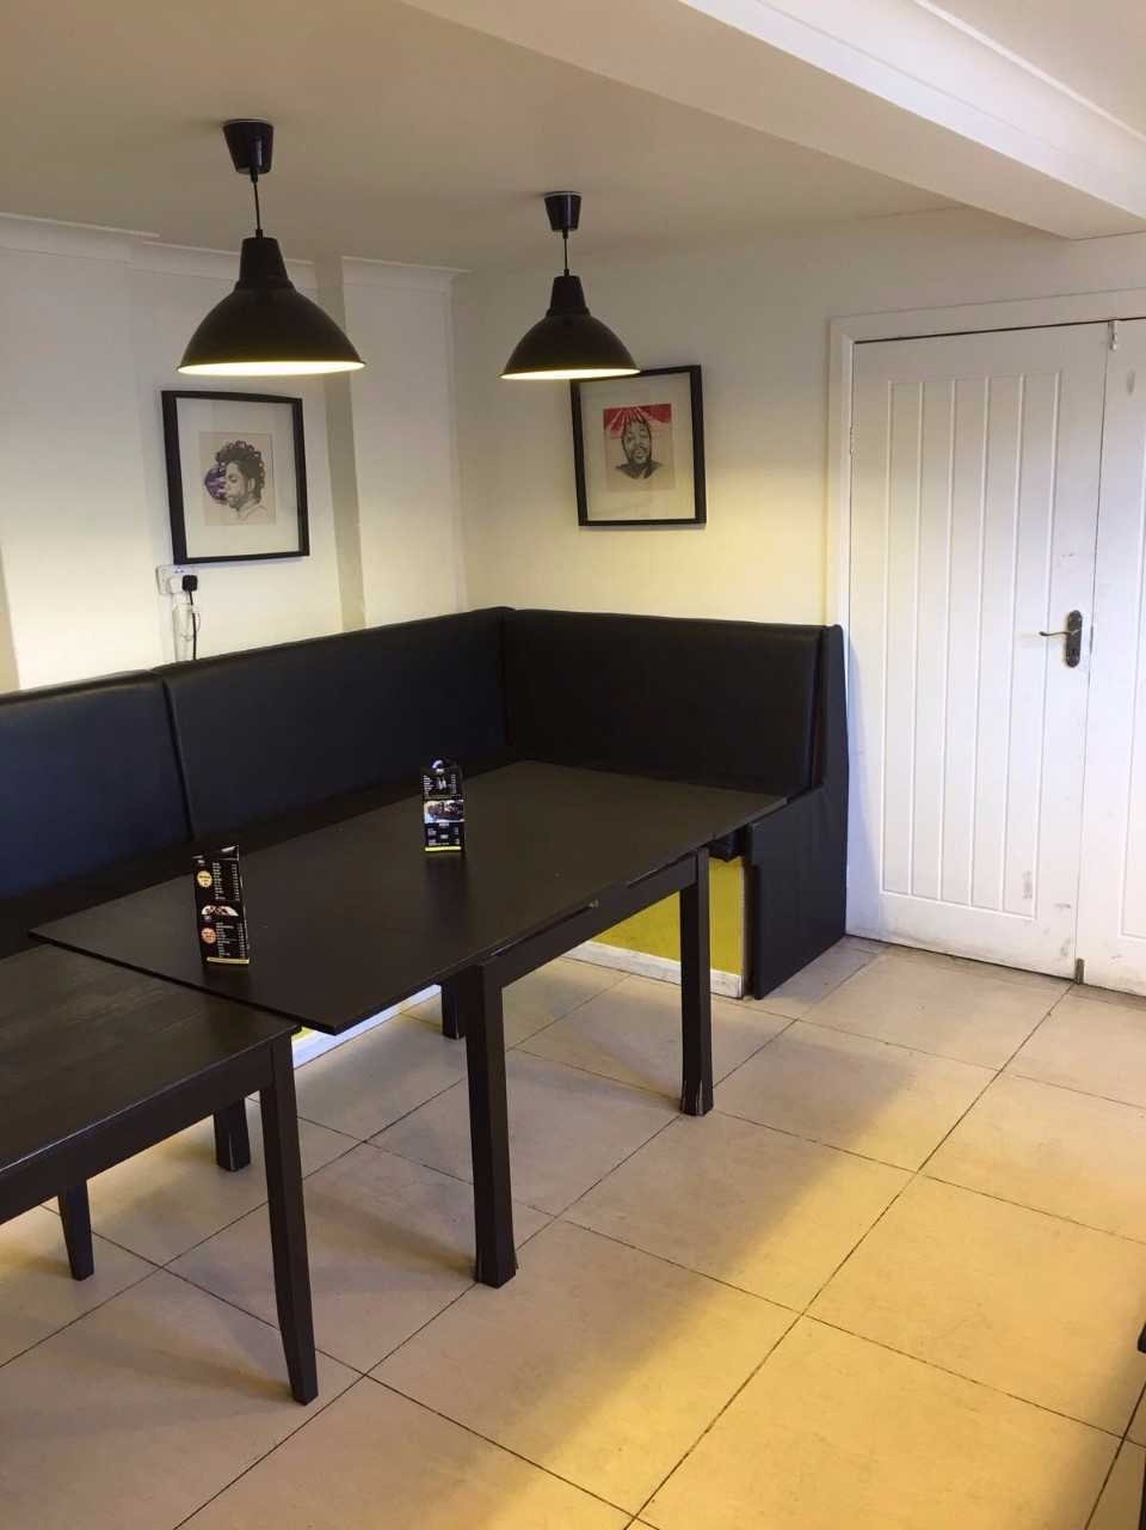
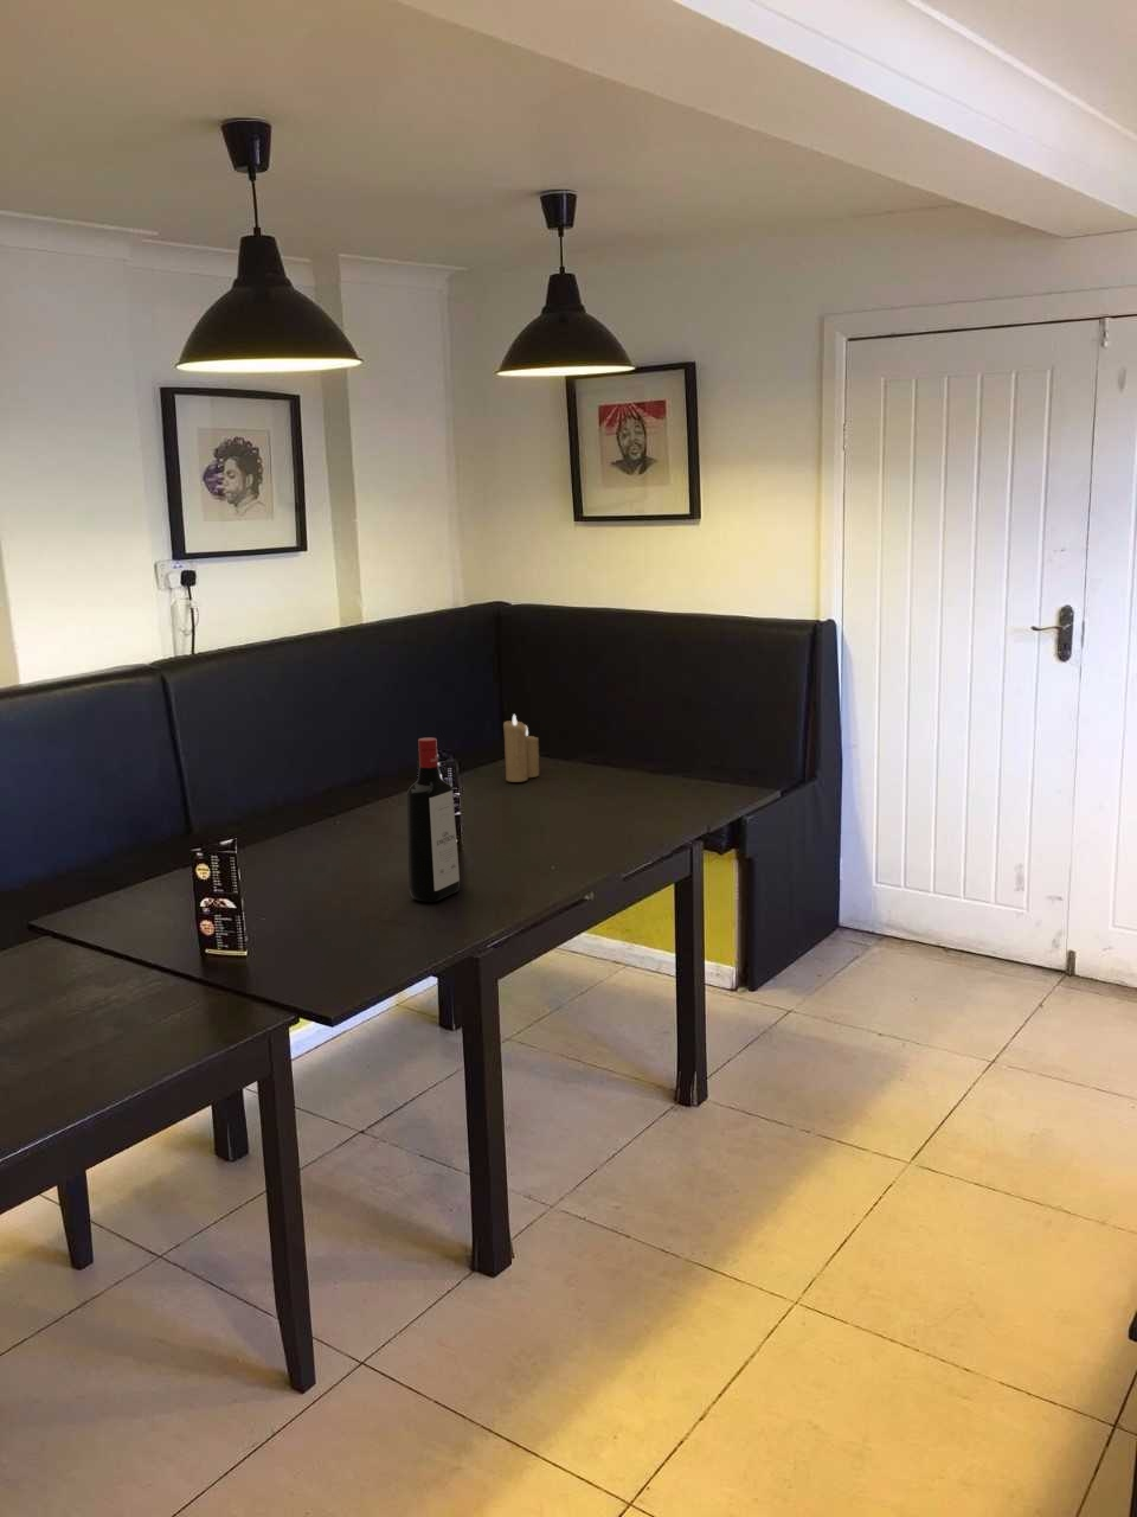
+ candle [502,713,540,784]
+ liquor bottle [406,736,461,903]
